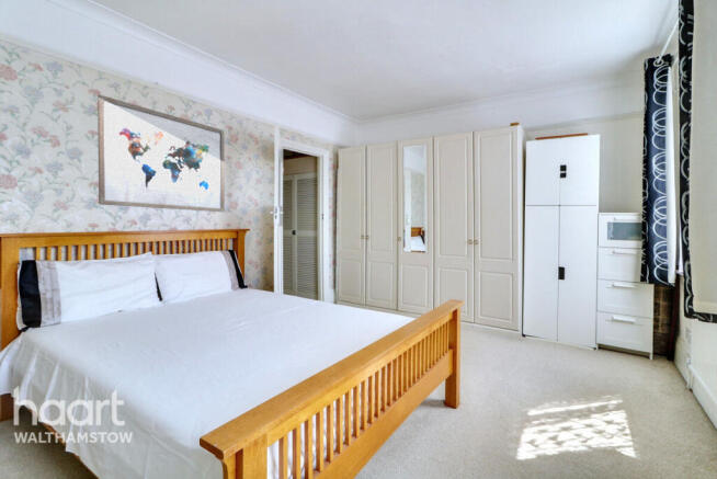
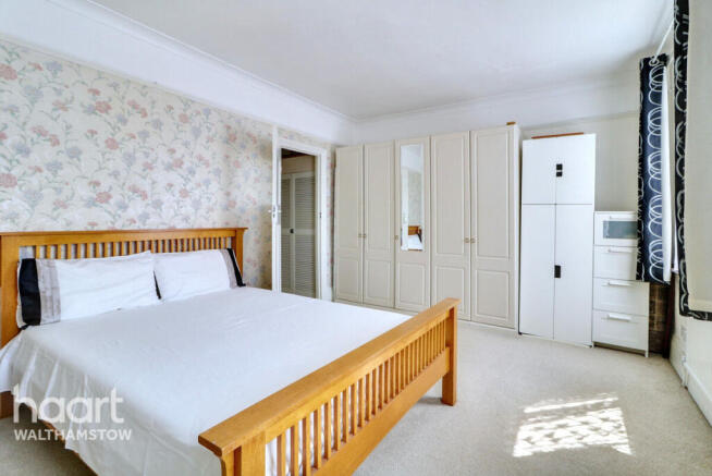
- wall art [96,93,226,213]
